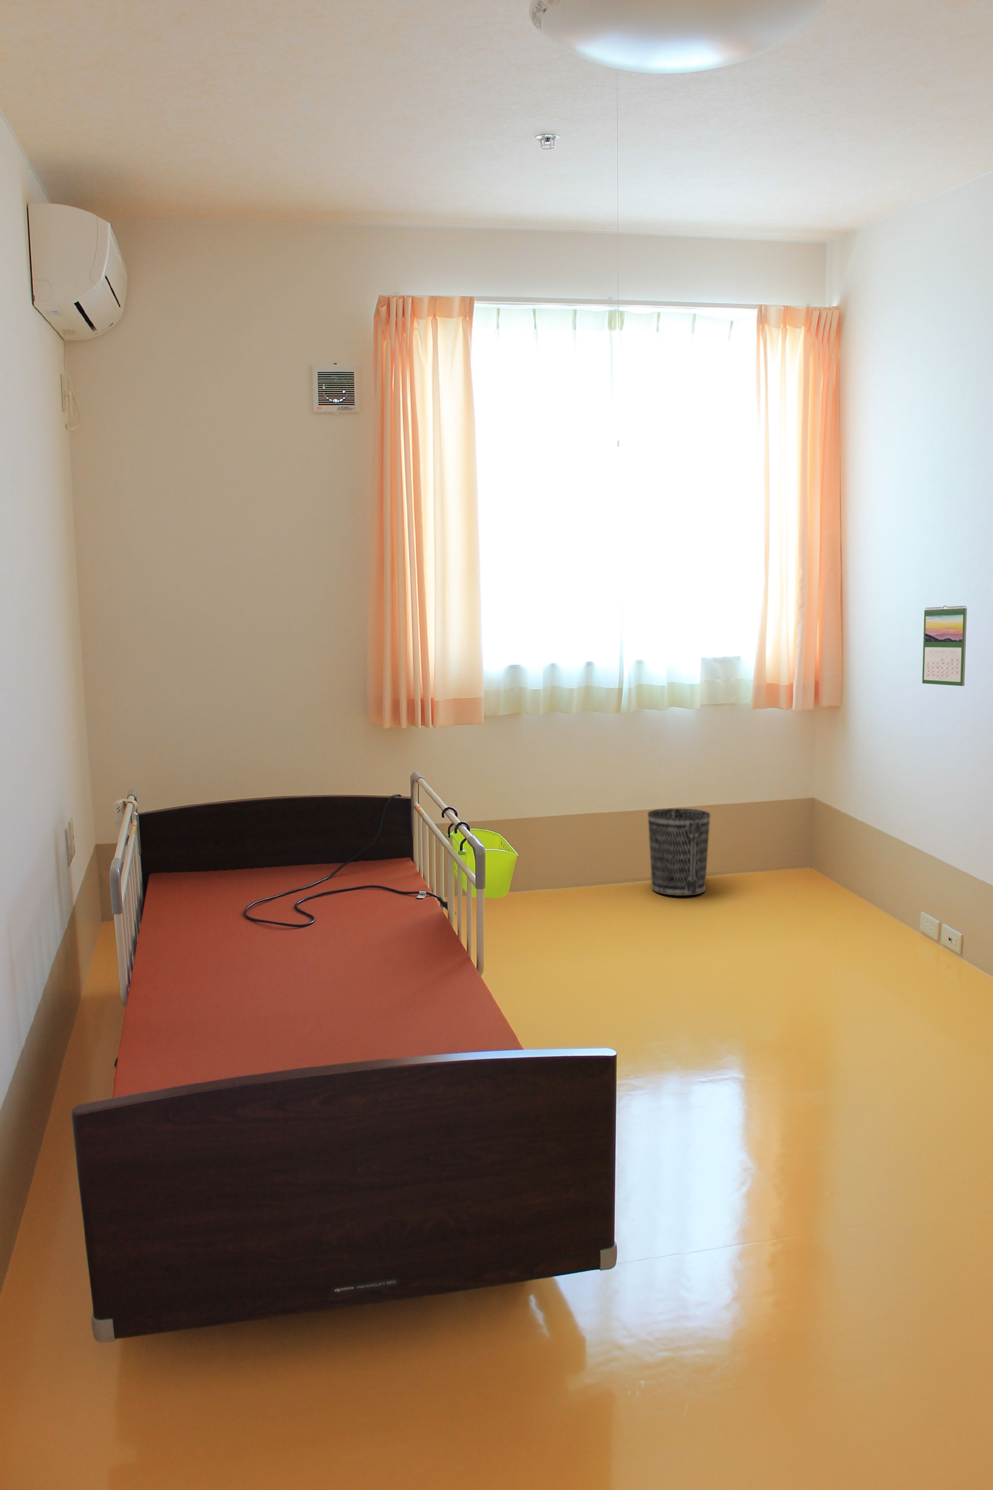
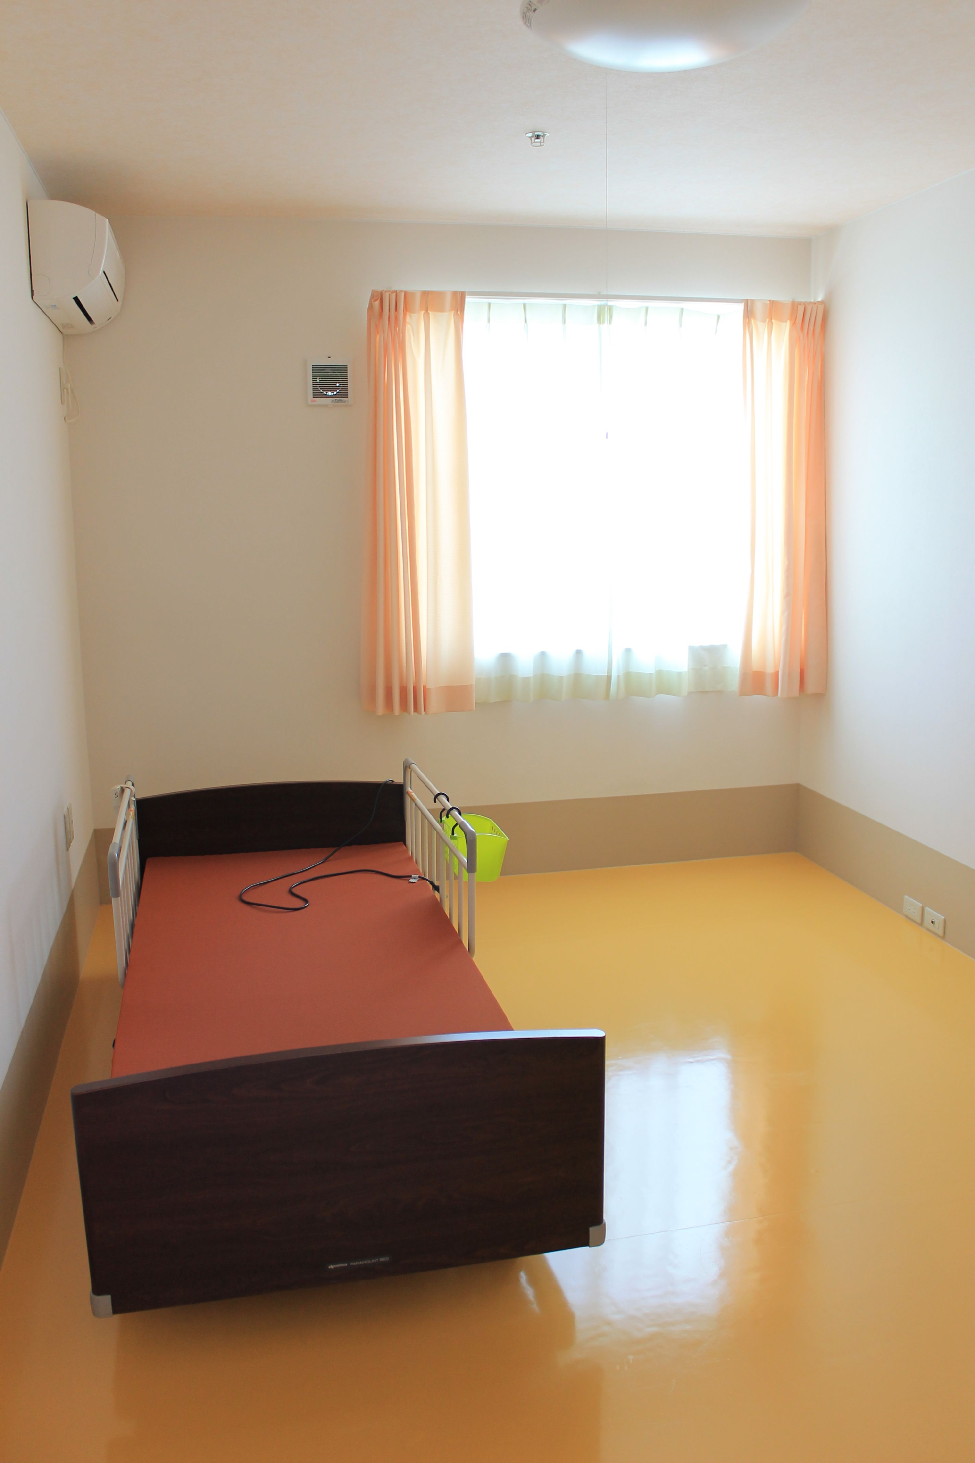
- calendar [922,605,968,686]
- wastebasket [647,808,710,896]
